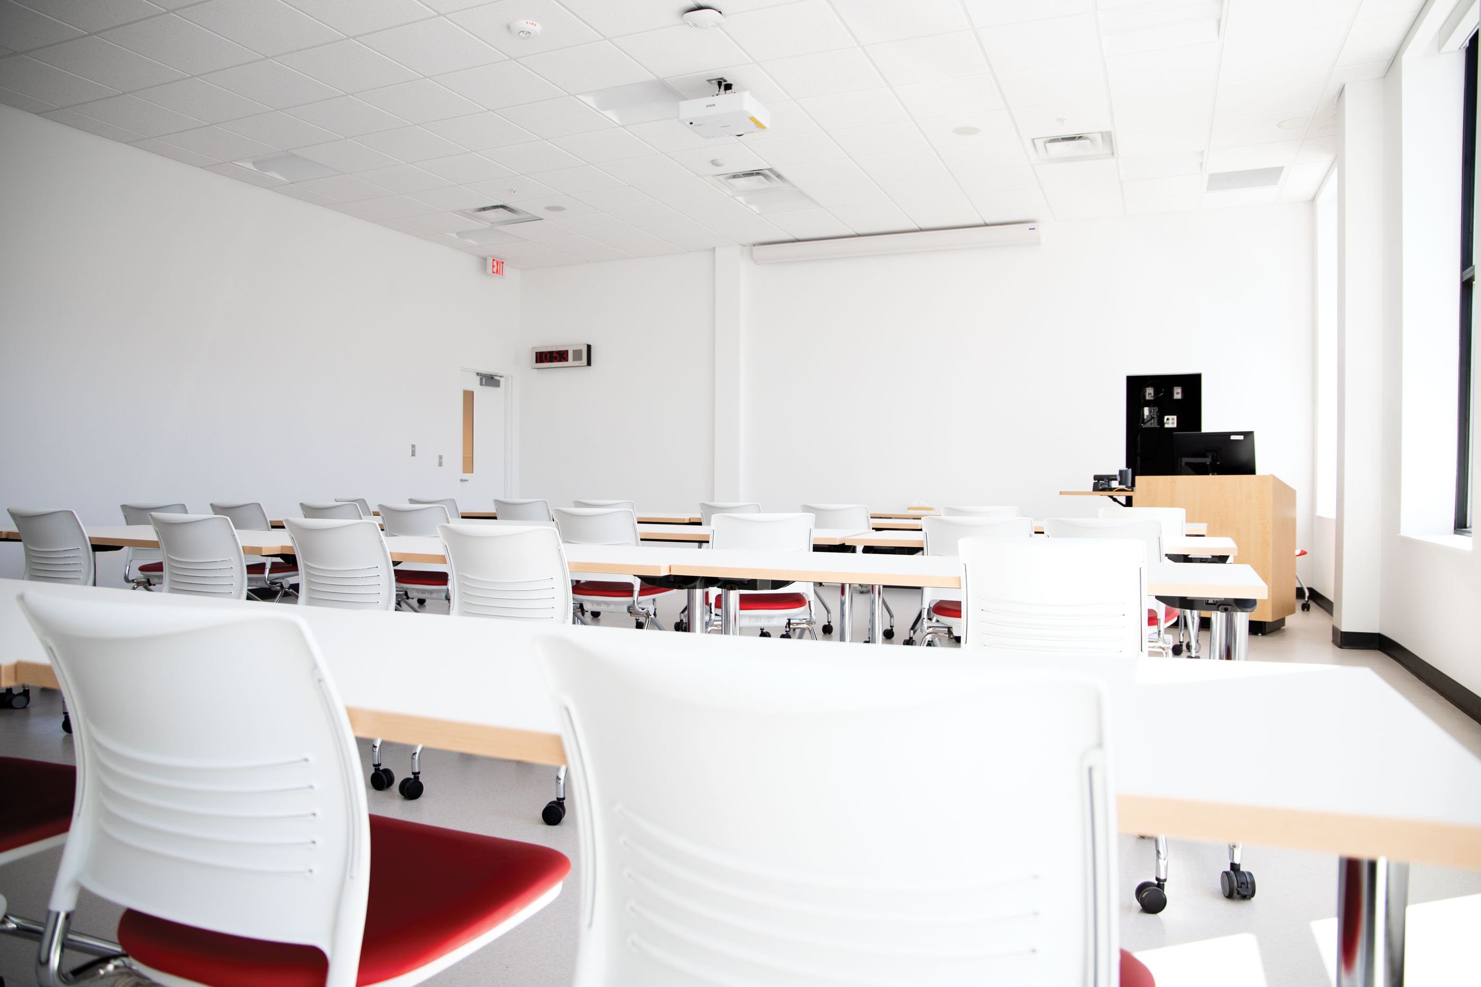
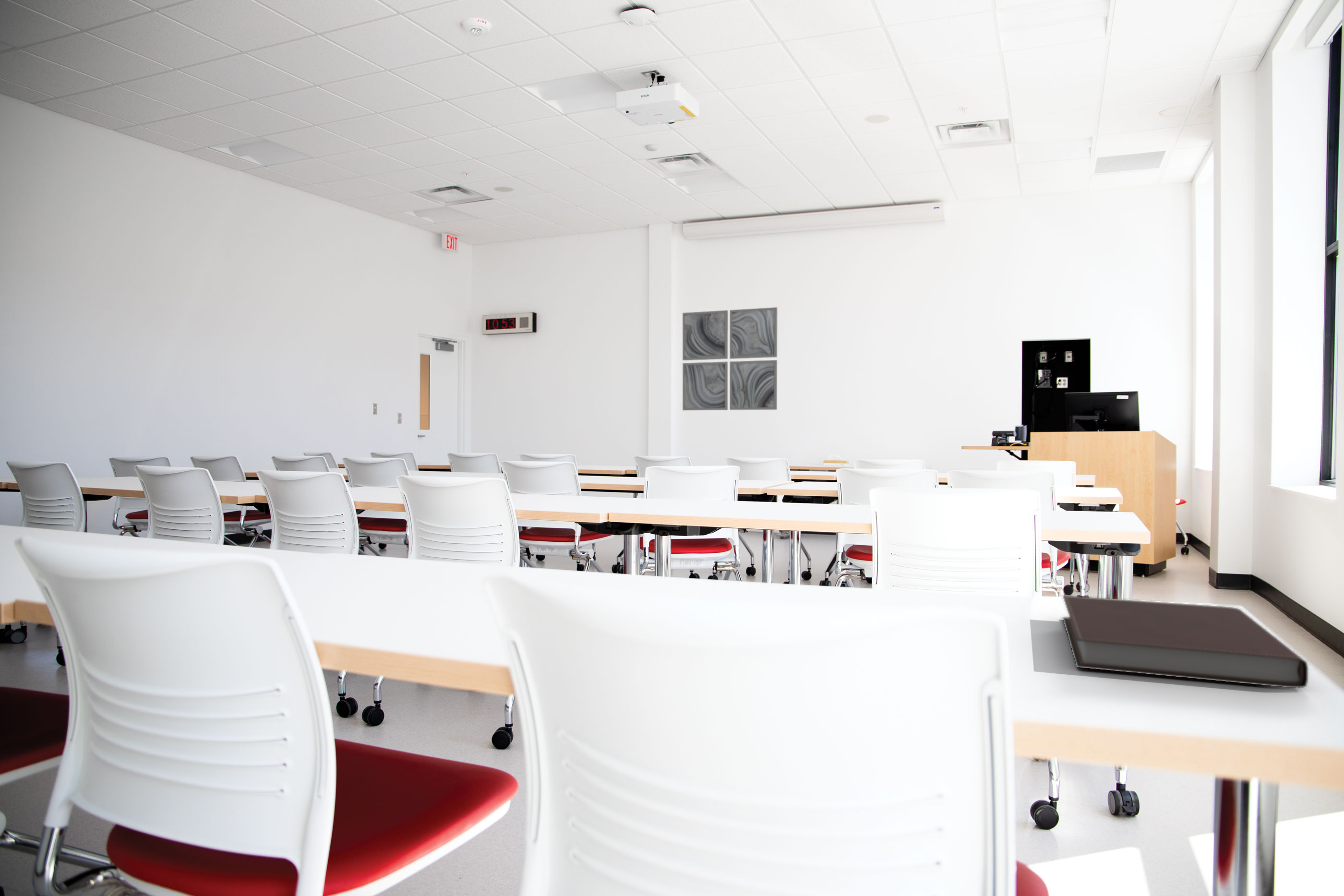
+ notebook [1062,595,1308,689]
+ wall art [682,307,778,411]
